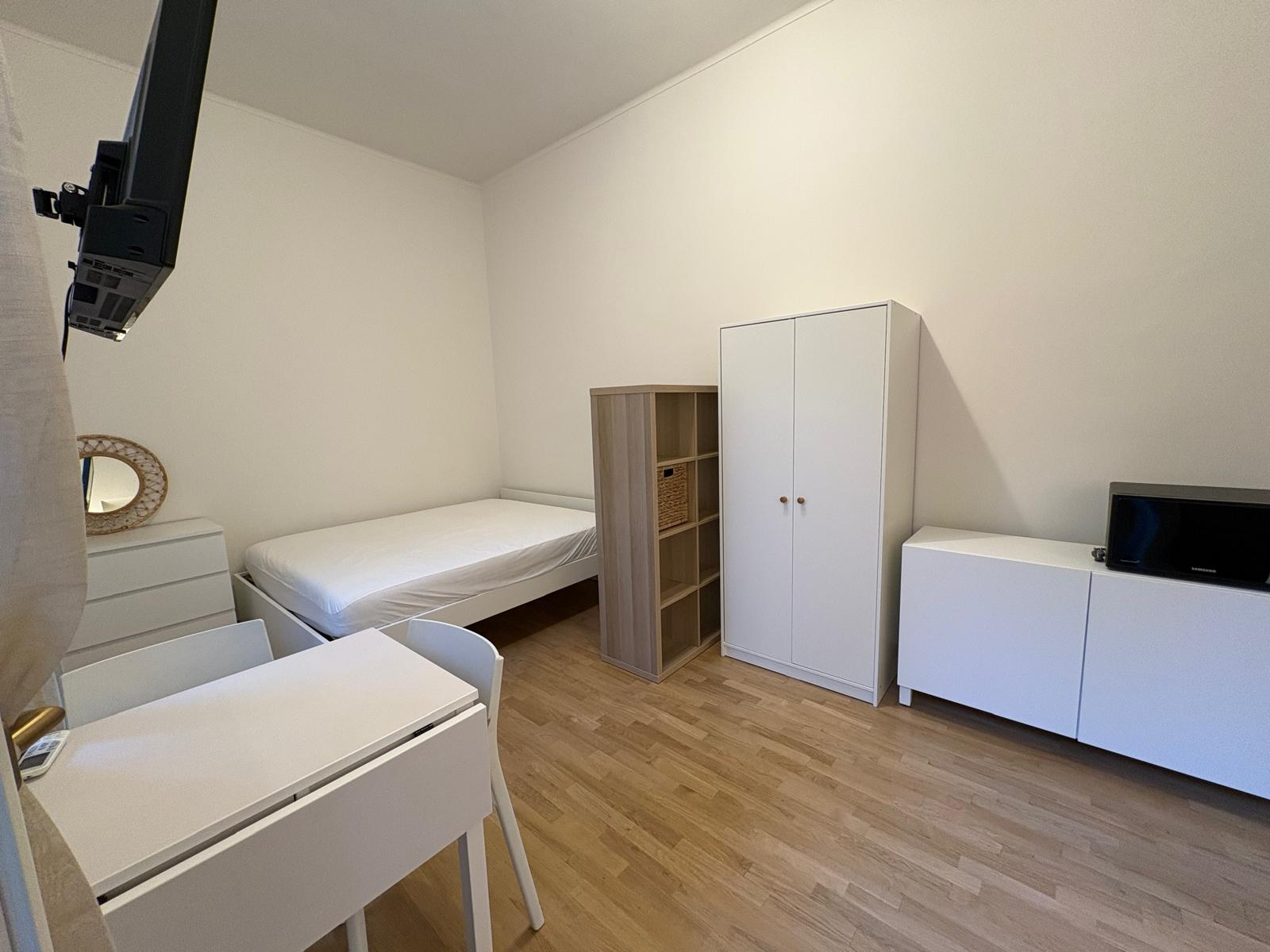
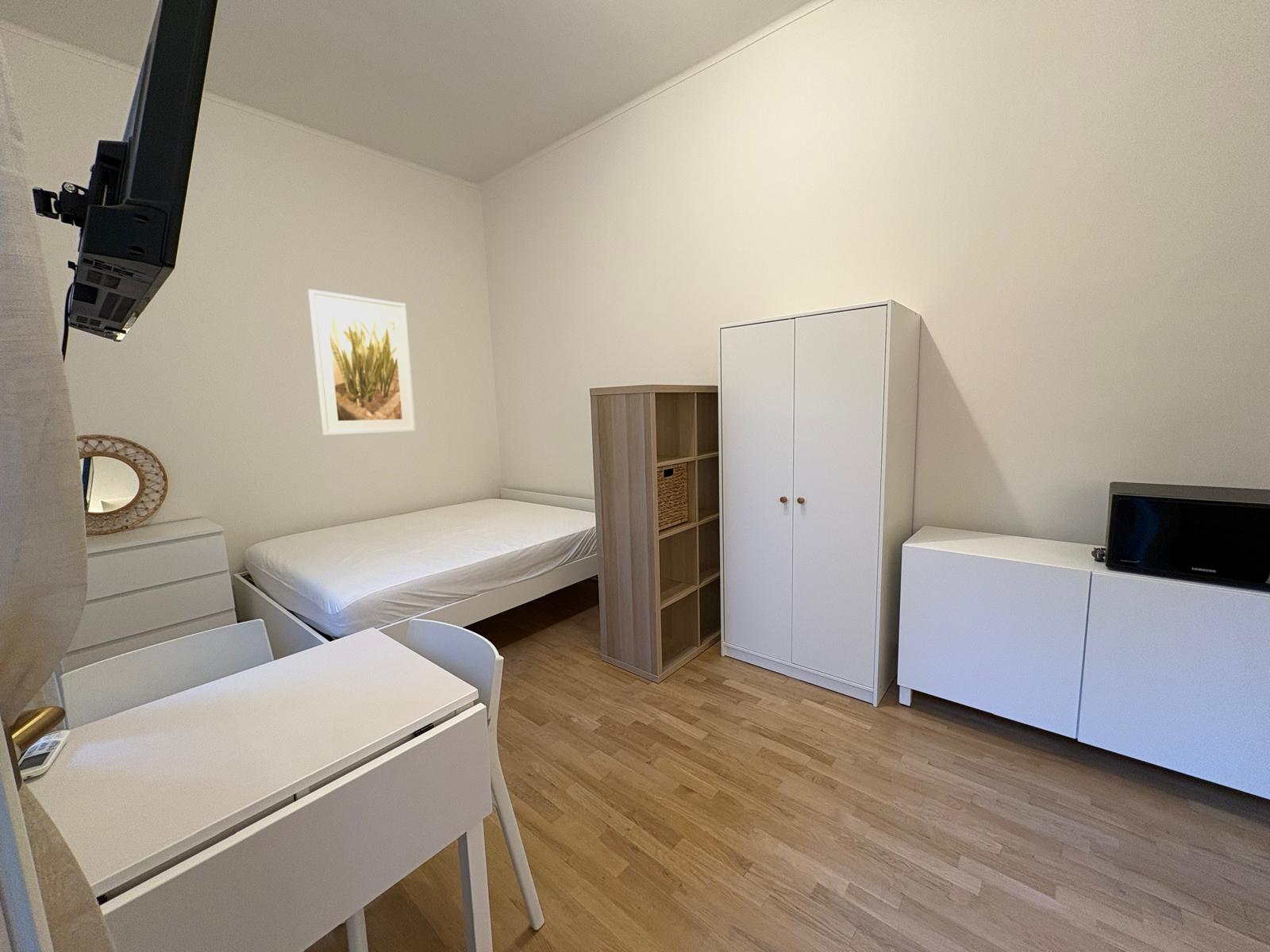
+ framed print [307,289,417,436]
